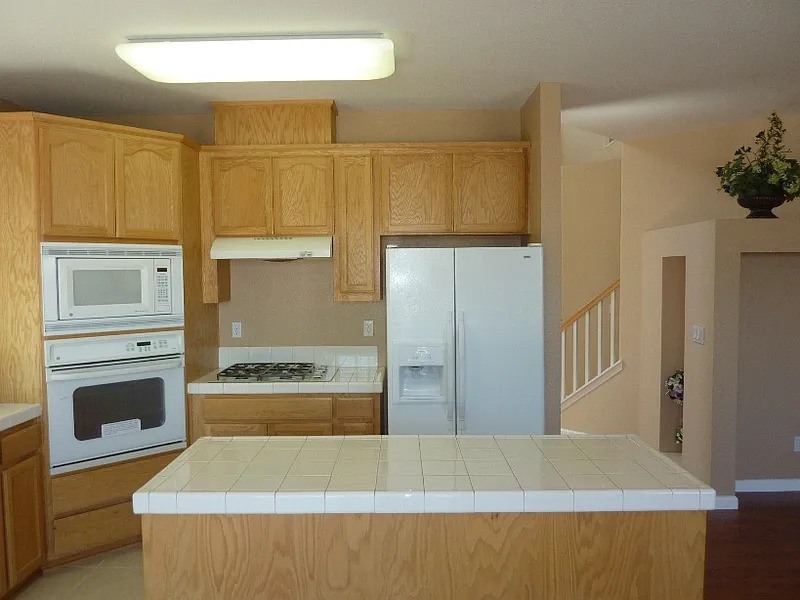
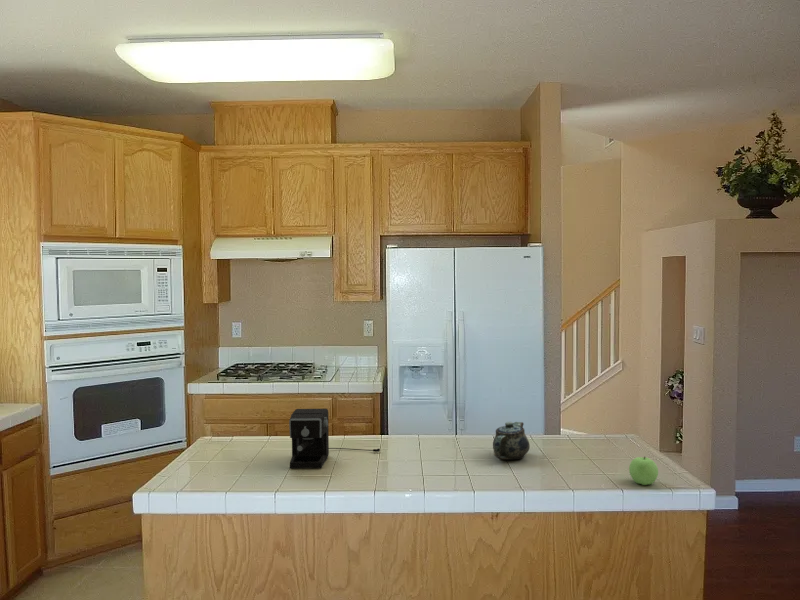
+ apple [628,455,659,486]
+ coffee maker [288,408,381,469]
+ chinaware [492,421,531,461]
